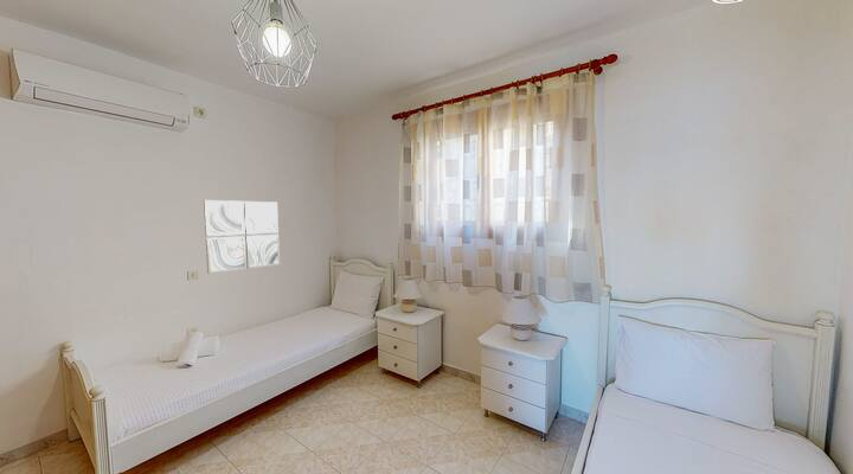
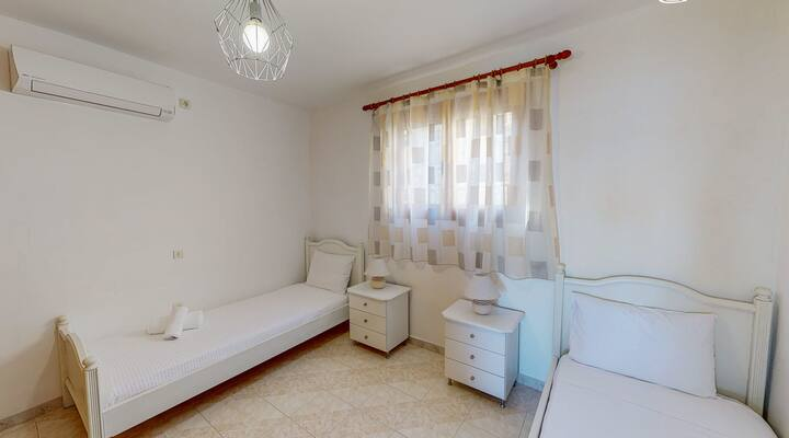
- wall art [203,199,281,275]
